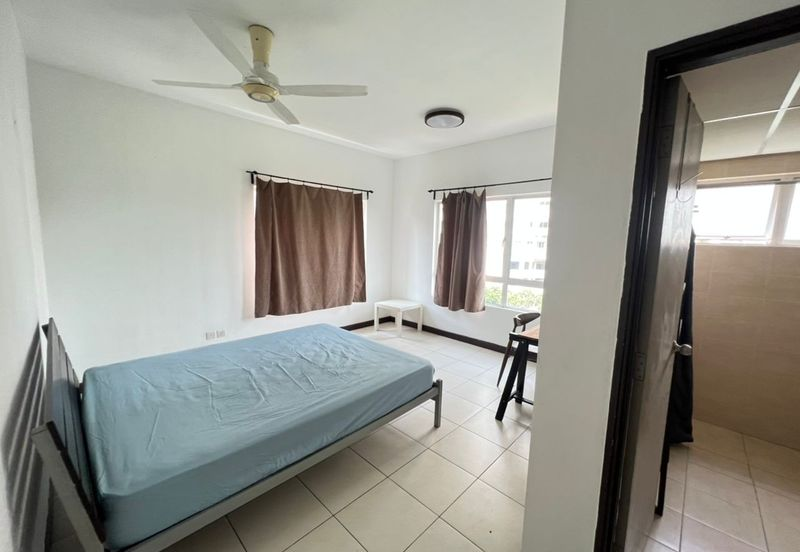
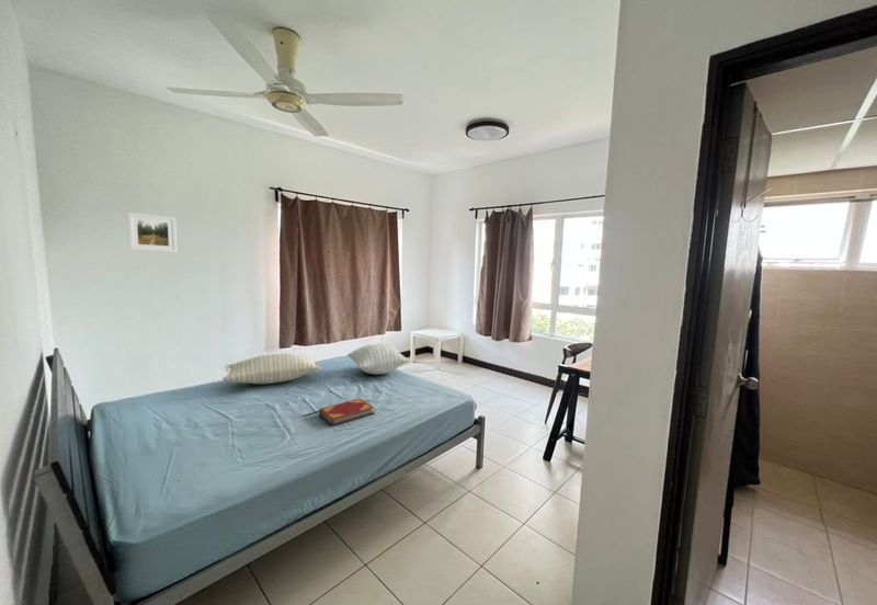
+ pillow [346,343,411,376]
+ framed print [126,212,179,254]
+ pillow [221,353,322,385]
+ hardback book [318,397,375,426]
